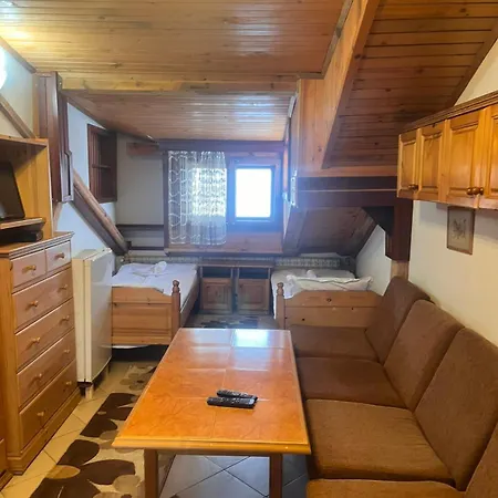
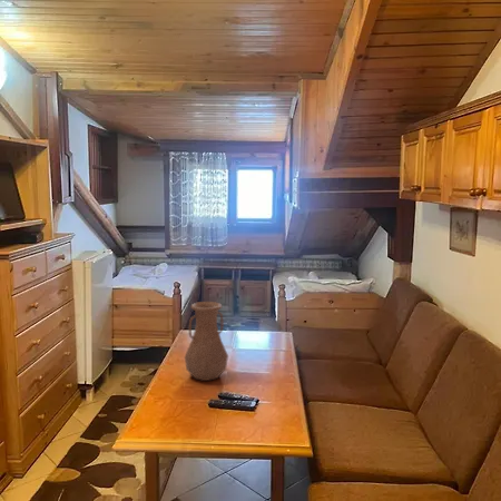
+ vase [184,301,229,382]
